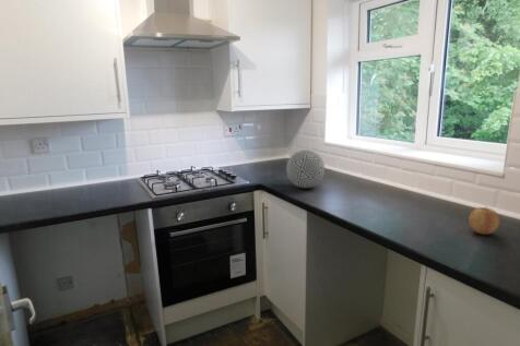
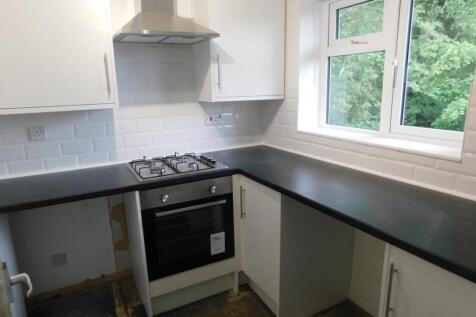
- apple [468,206,501,236]
- decorative ball [285,148,326,189]
